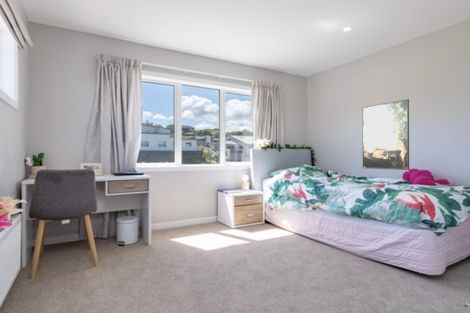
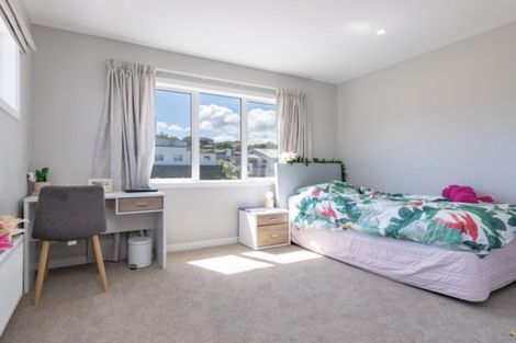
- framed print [361,98,410,171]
